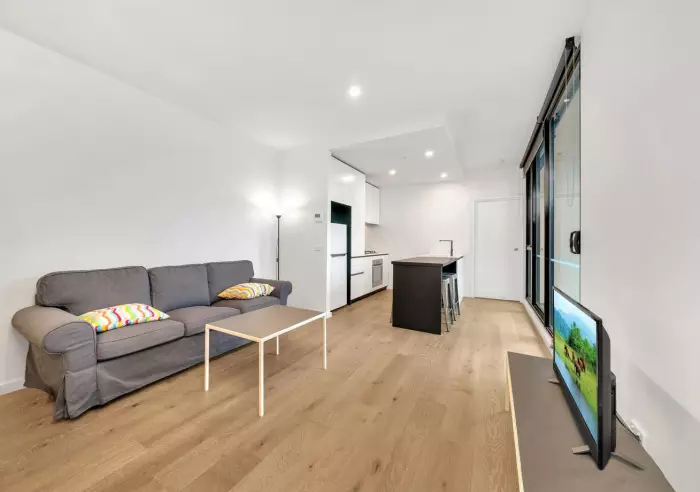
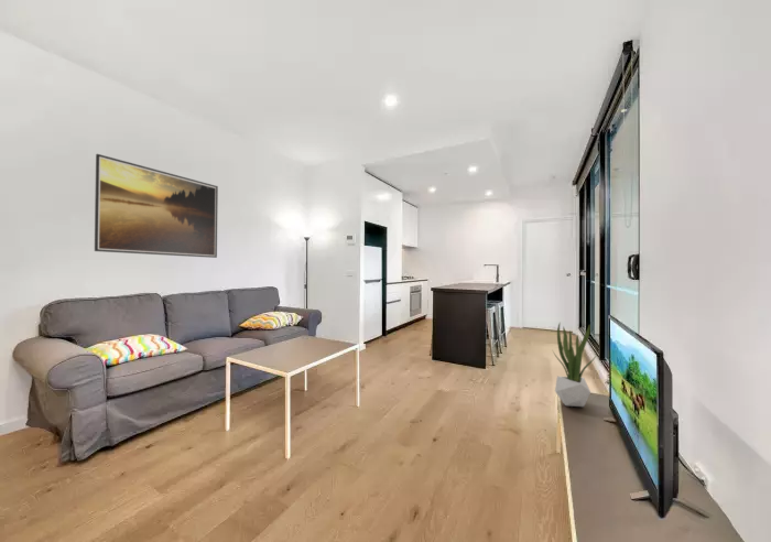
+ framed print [94,153,219,259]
+ potted plant [552,321,597,408]
